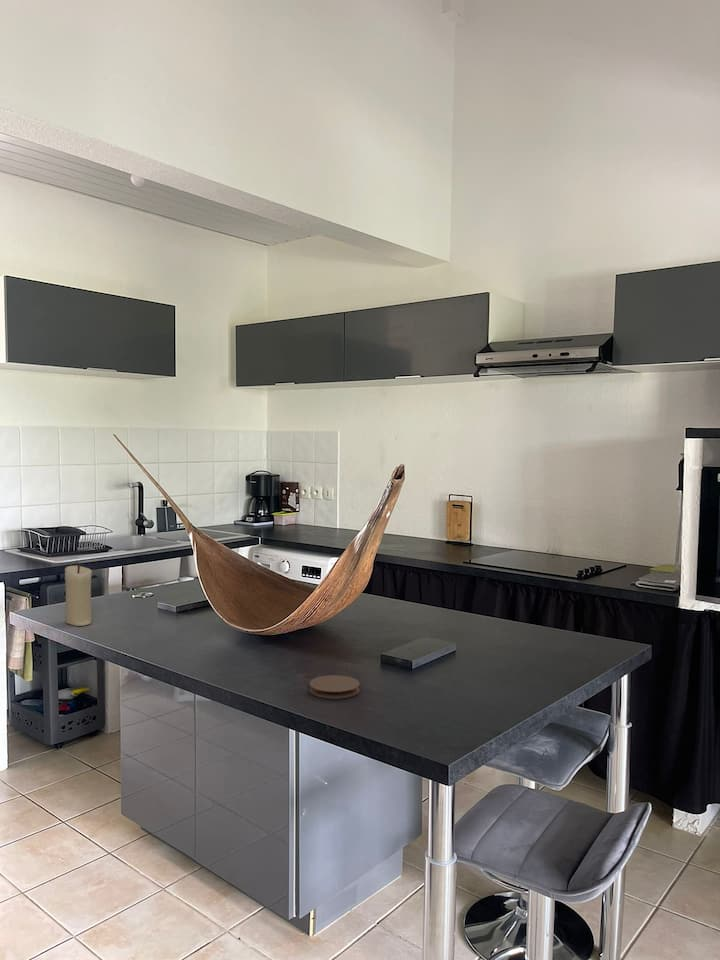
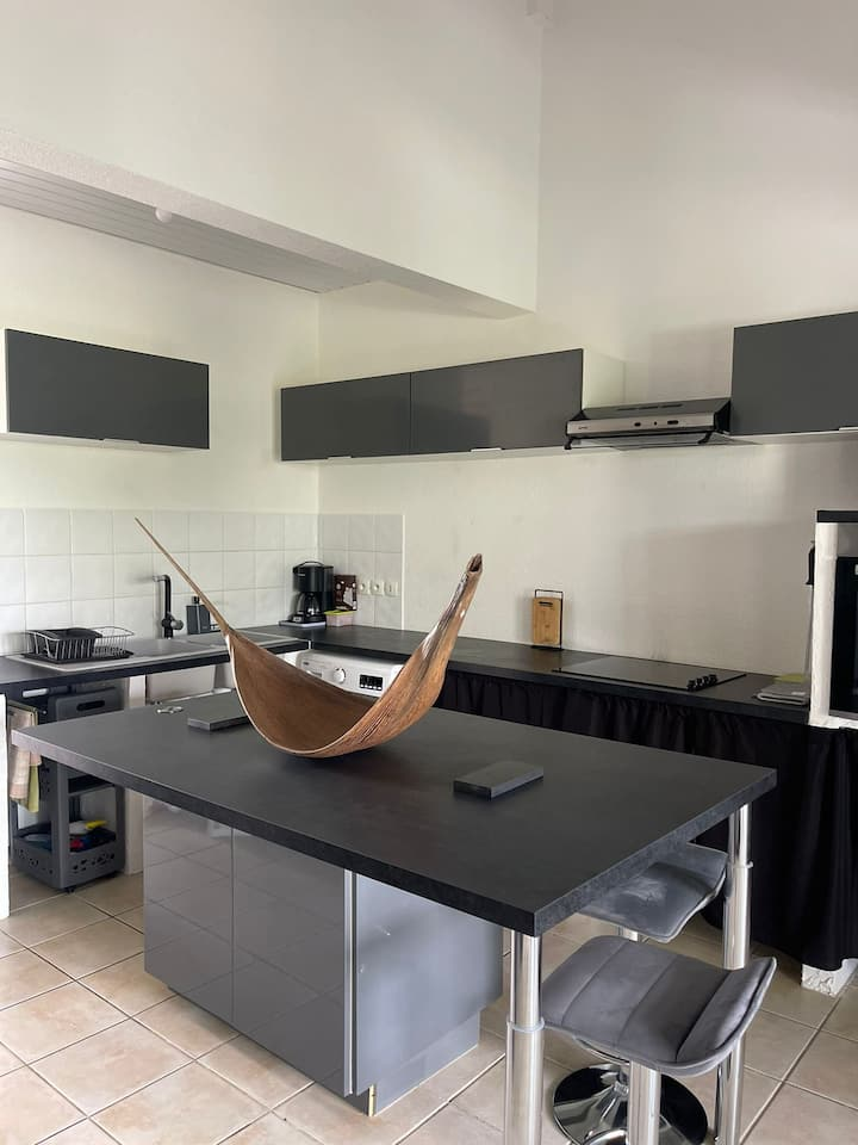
- candle [64,564,93,627]
- coaster [308,674,361,700]
